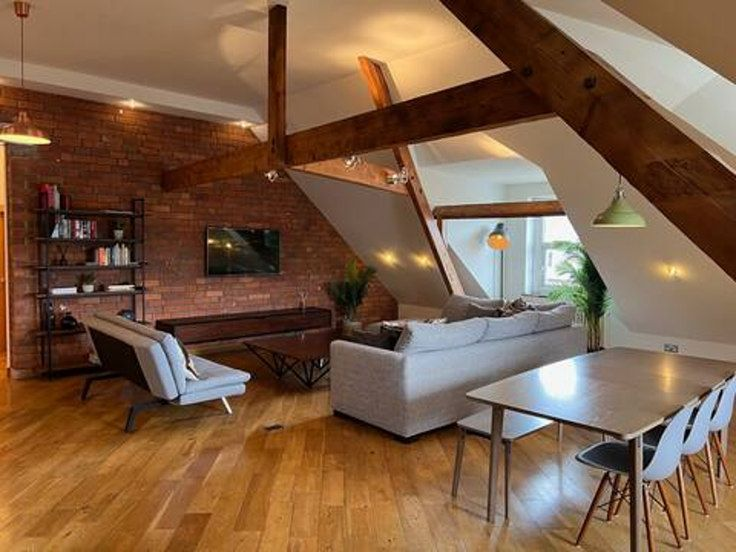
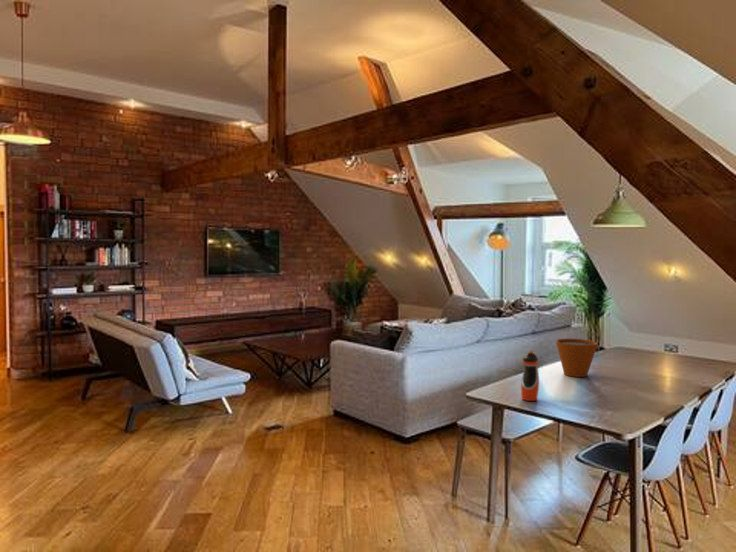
+ water bottle [520,350,540,402]
+ flower pot [555,338,599,378]
